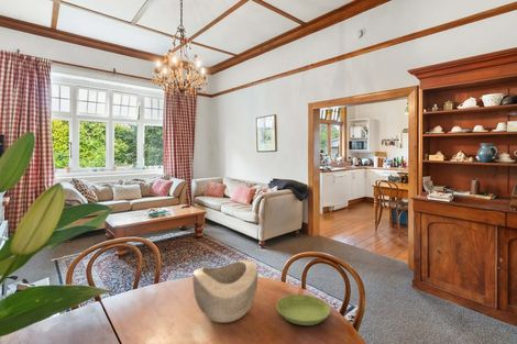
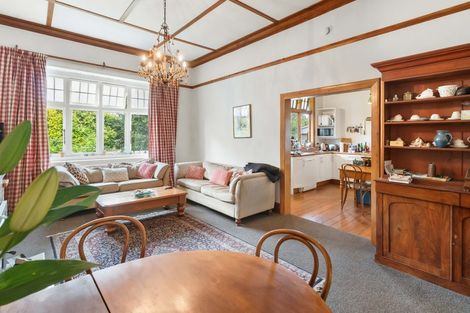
- saucer [275,293,331,326]
- decorative bowl [191,259,258,323]
